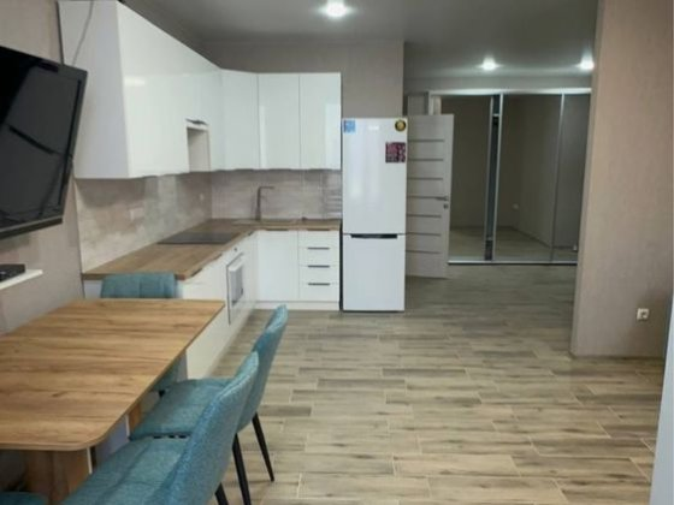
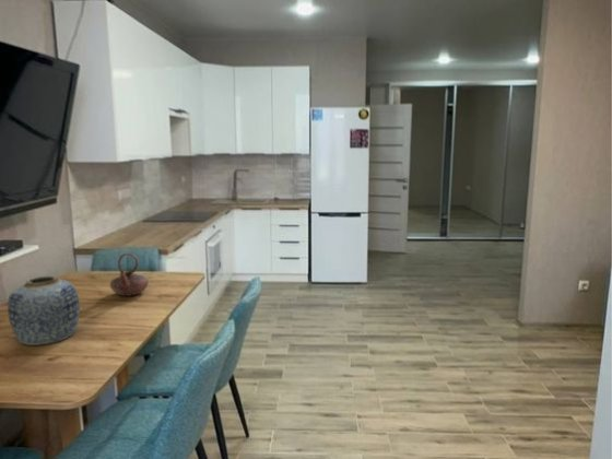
+ vase [7,274,81,346]
+ teapot [109,251,150,297]
